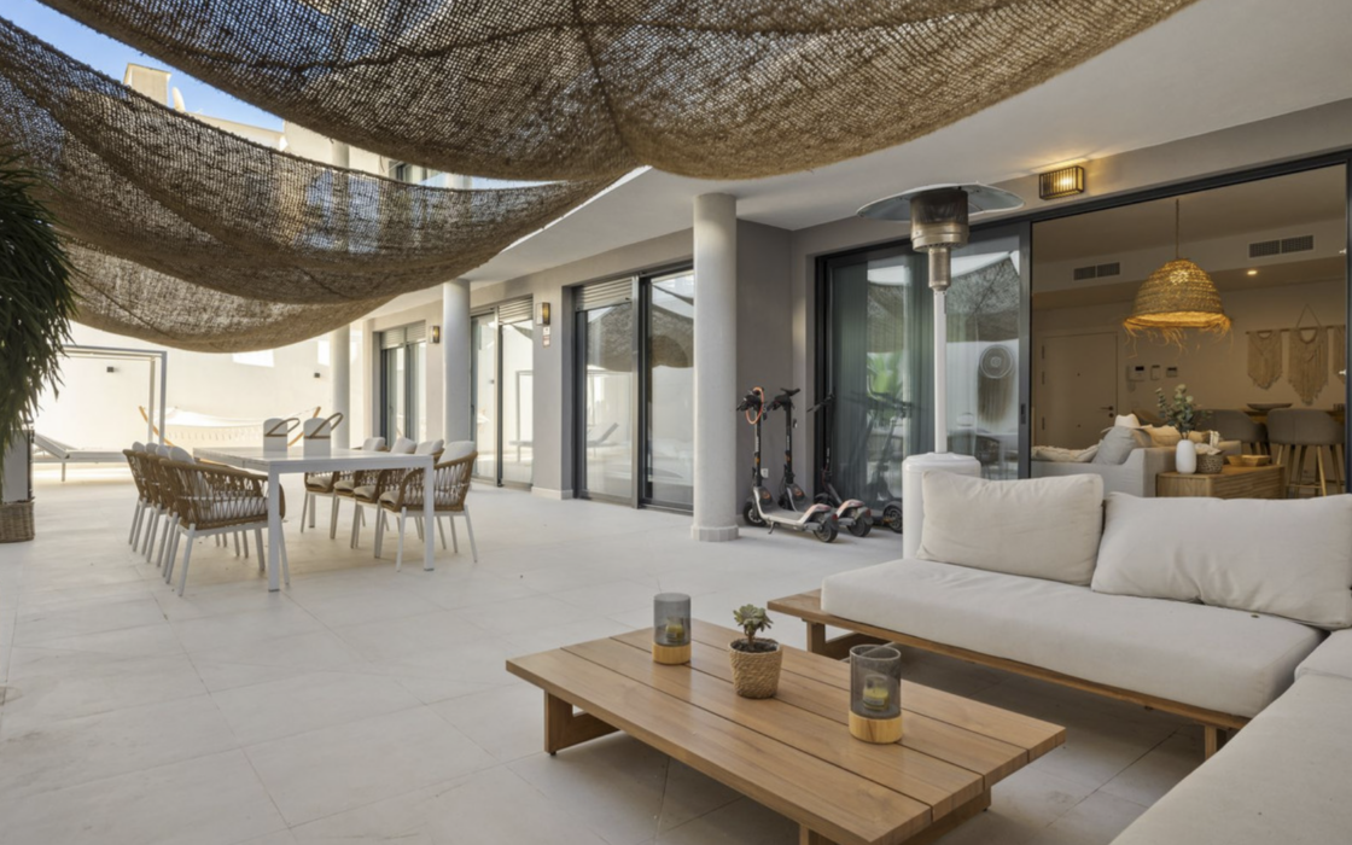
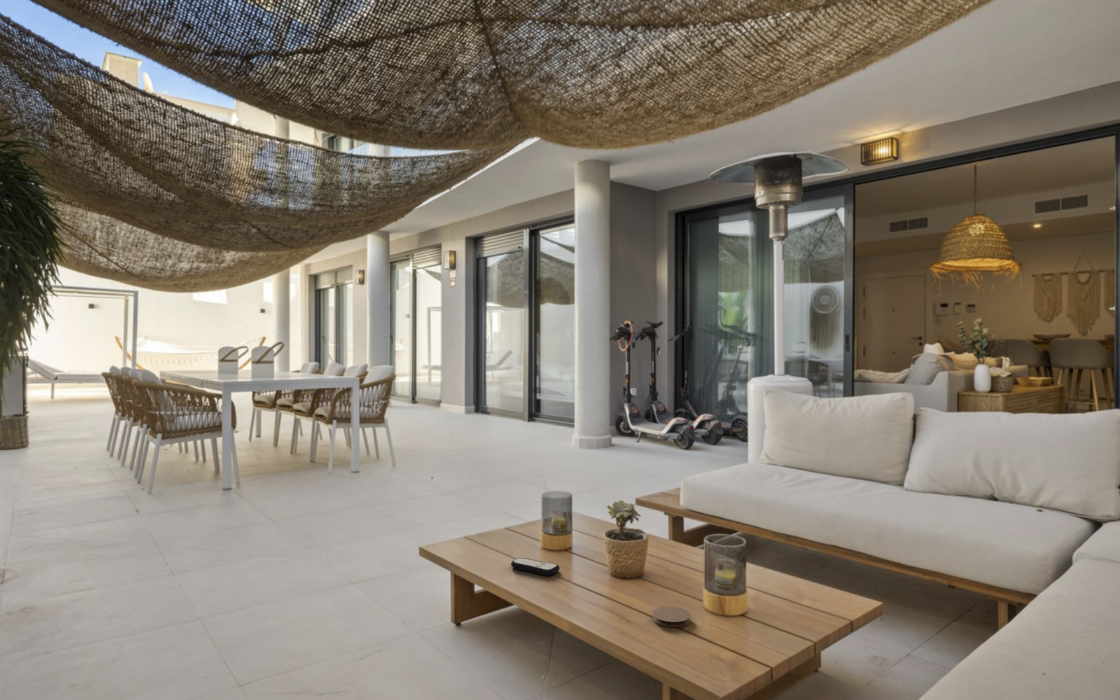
+ coaster [652,605,691,628]
+ remote control [510,557,561,577]
